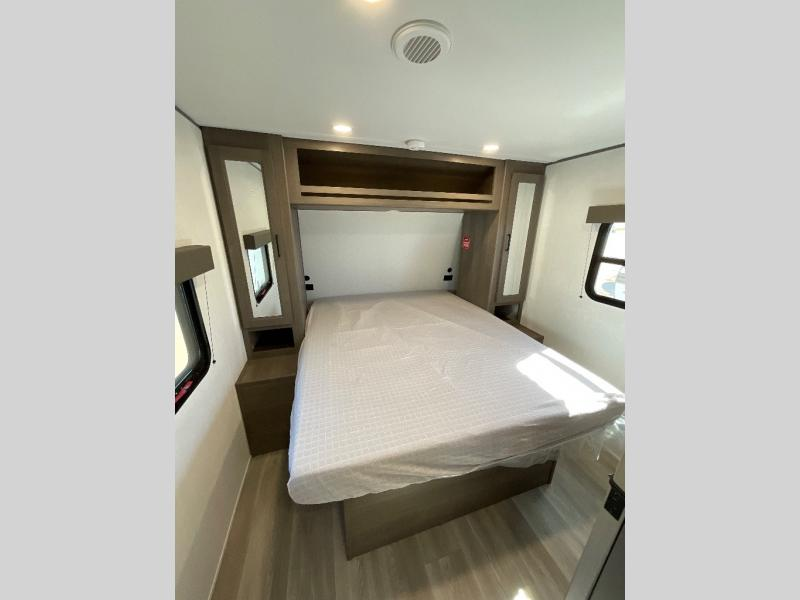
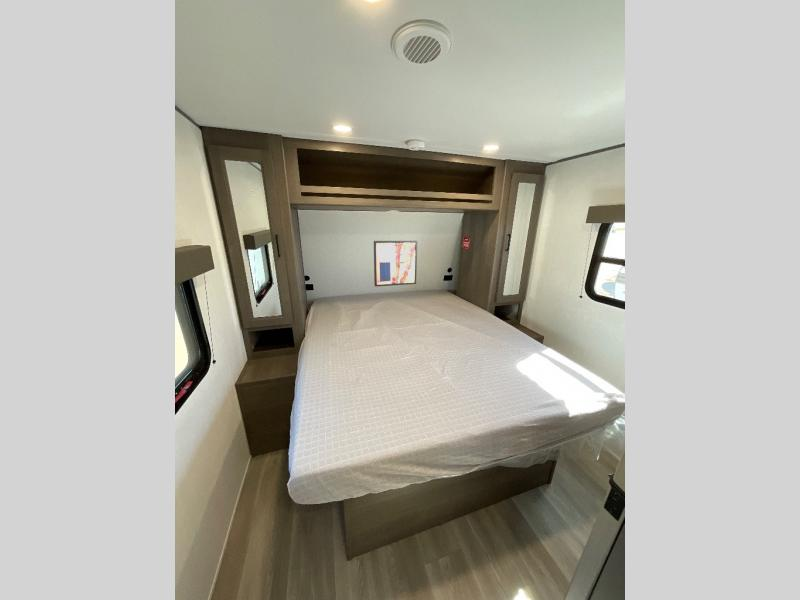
+ wall art [373,240,418,288]
